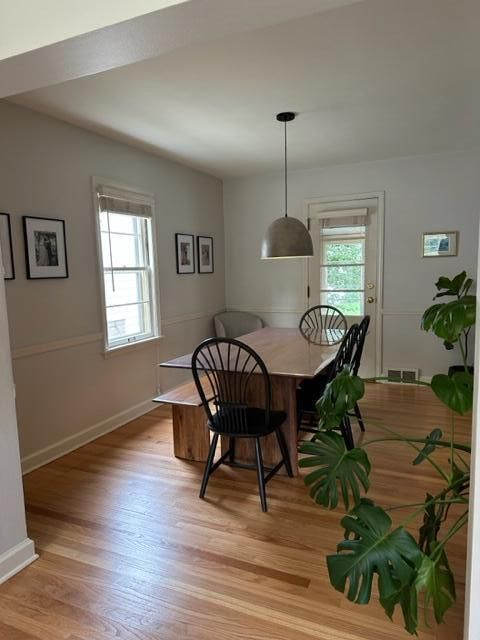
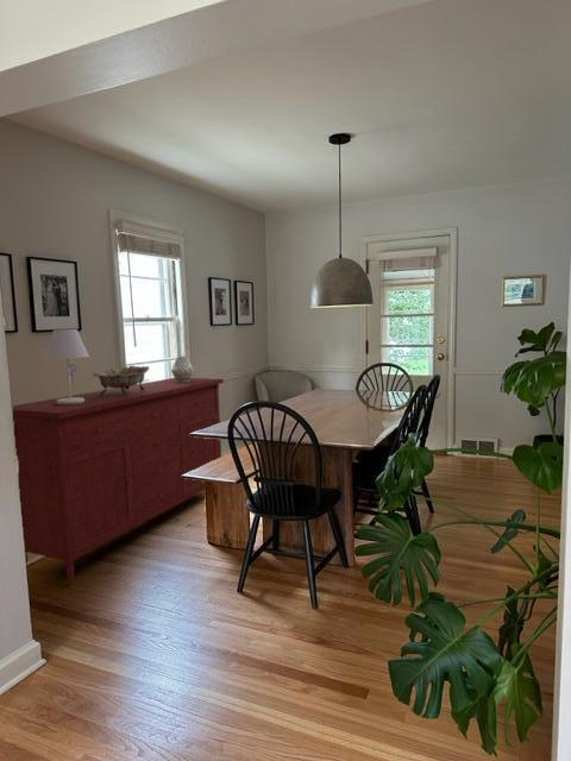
+ sideboard [12,377,225,585]
+ decorative bowl [92,365,150,396]
+ vase [170,354,195,383]
+ table lamp [44,328,90,405]
